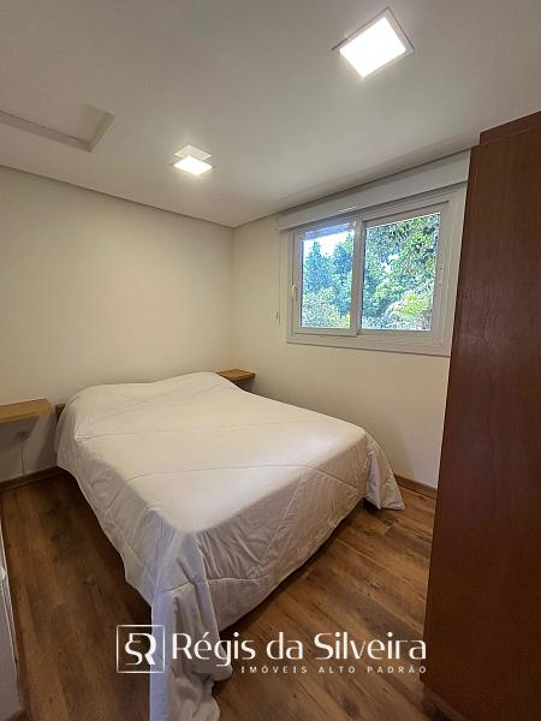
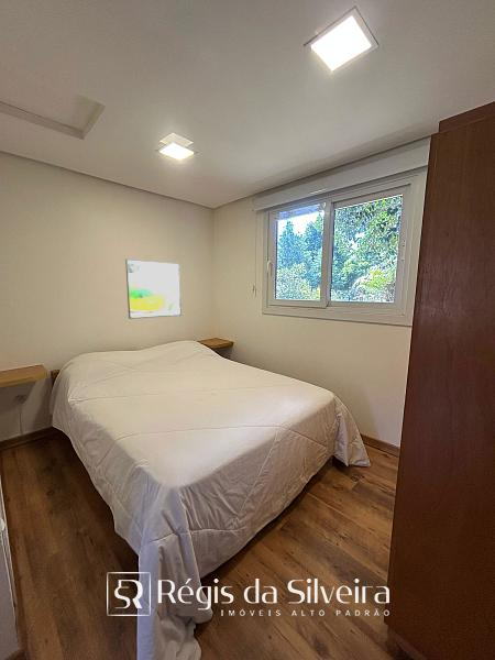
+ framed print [124,258,183,320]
